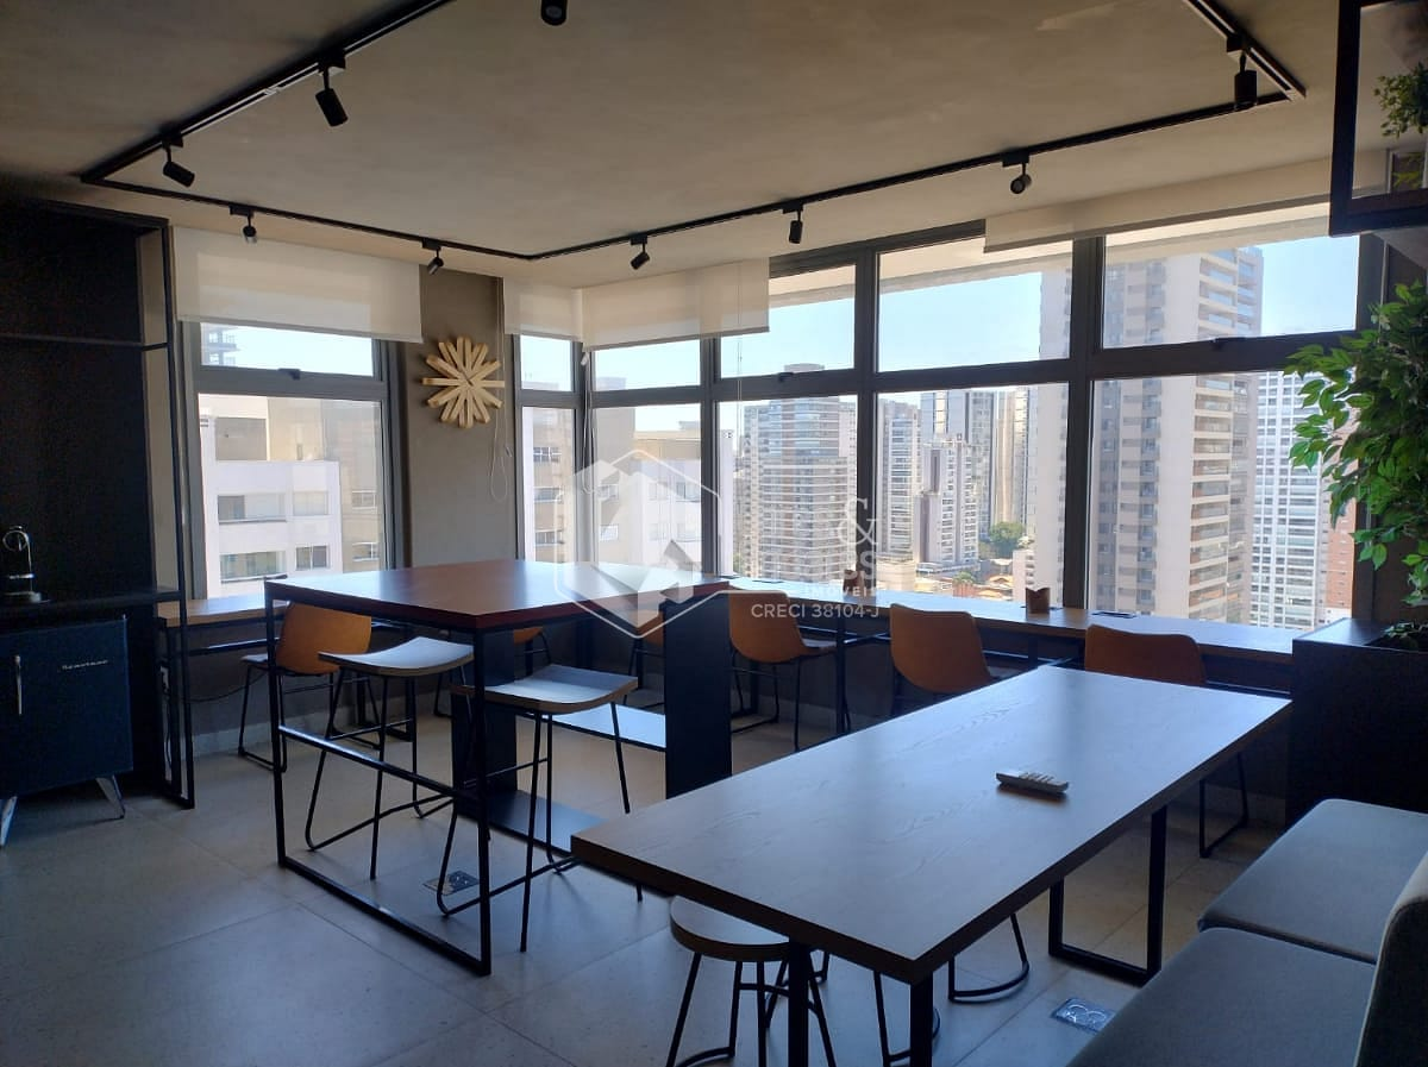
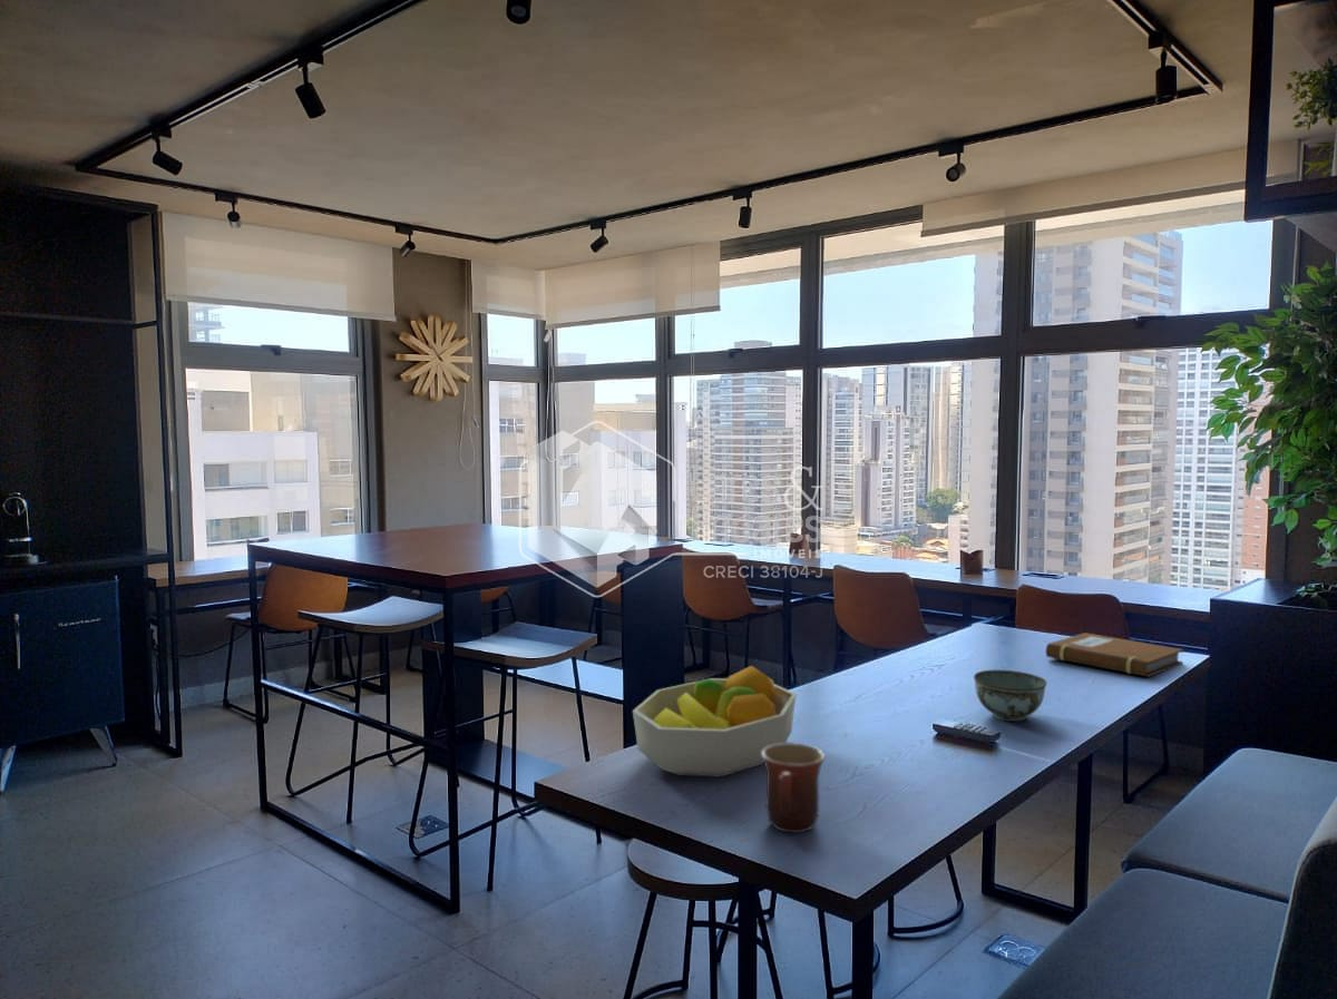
+ fruit bowl [632,665,798,777]
+ bowl [973,669,1048,723]
+ notebook [1044,631,1184,678]
+ mug [762,742,826,834]
